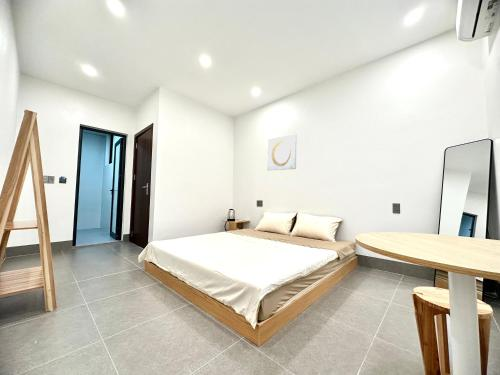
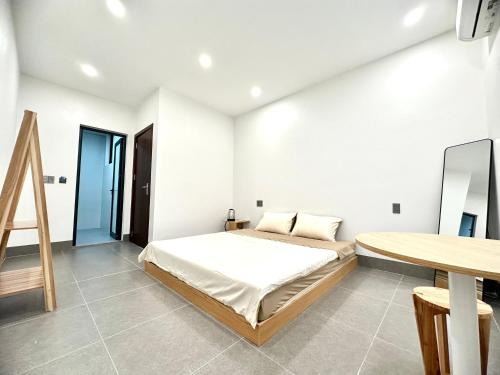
- wall art [266,133,298,172]
